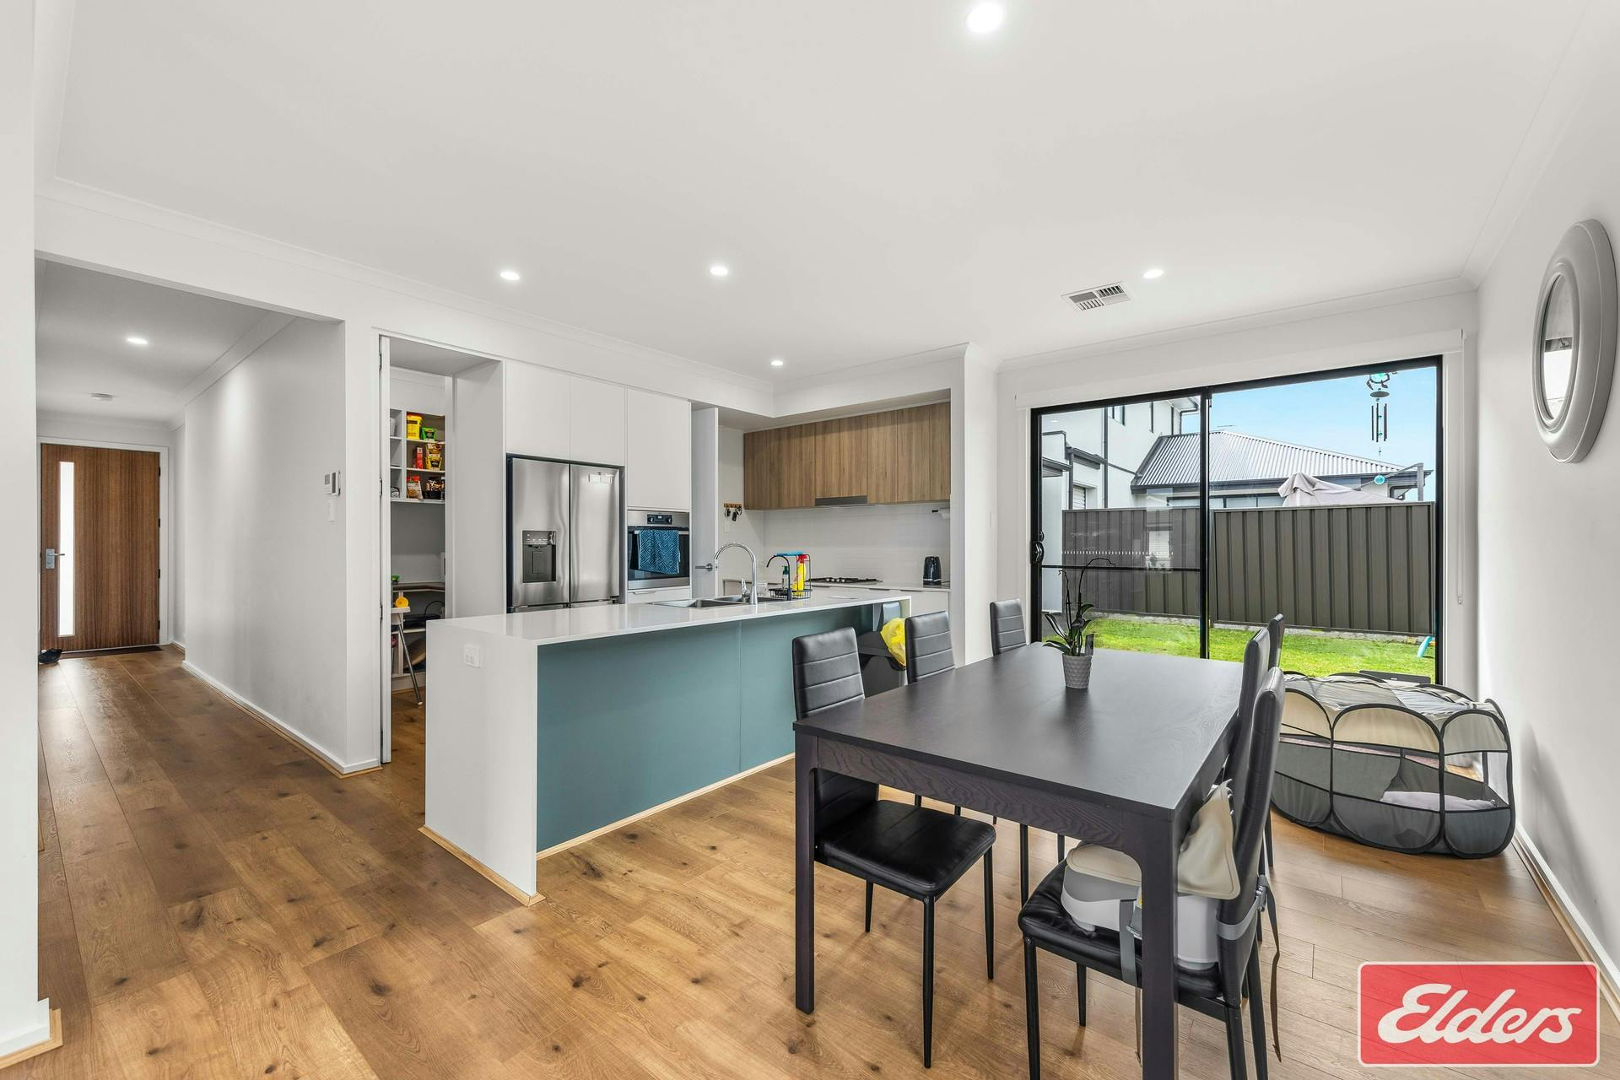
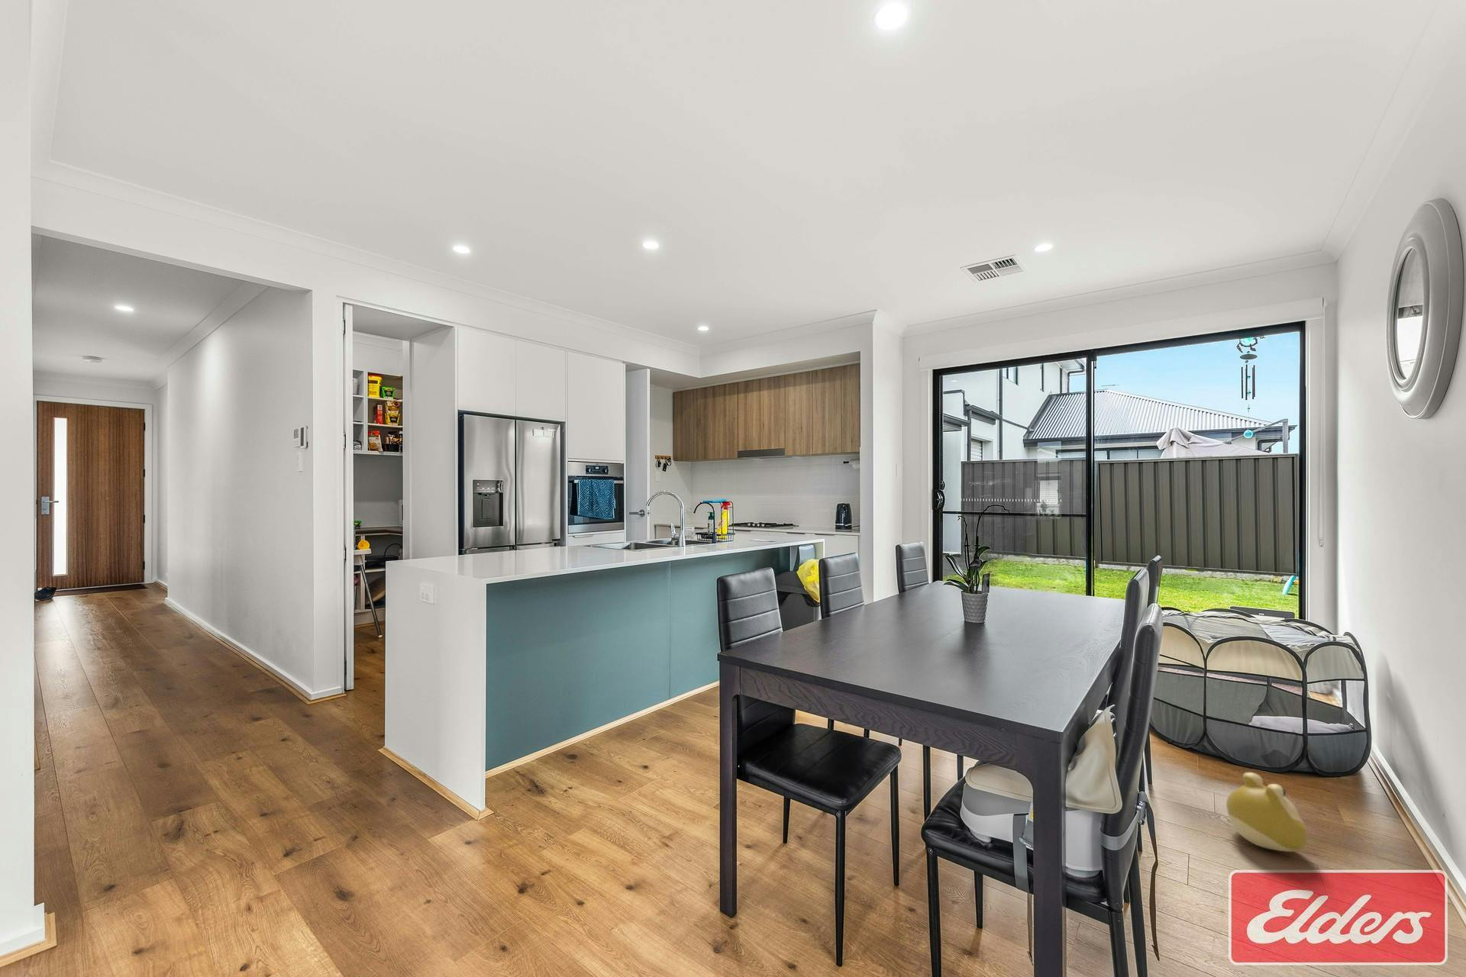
+ plush toy [1226,772,1309,853]
